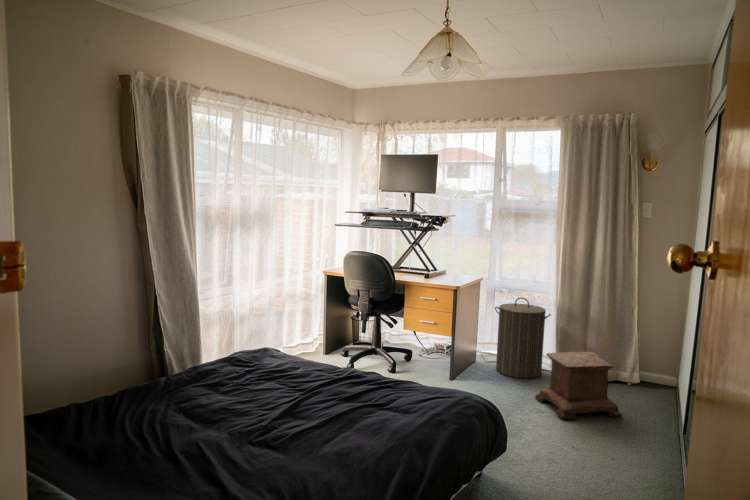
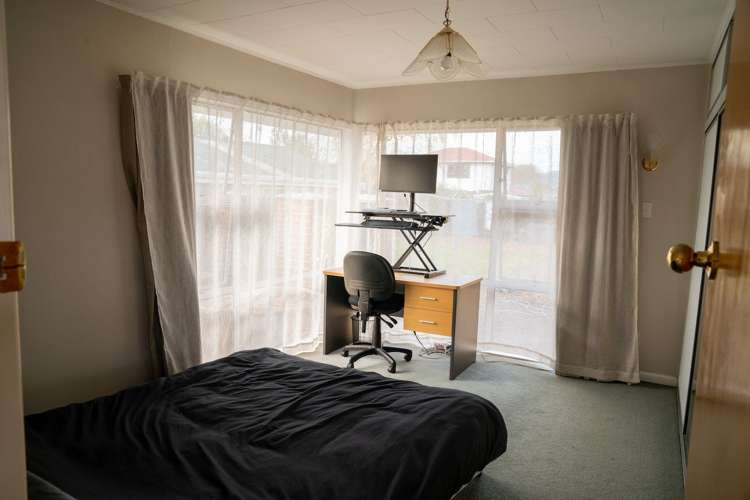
- laundry hamper [494,296,552,379]
- stool [534,351,623,420]
